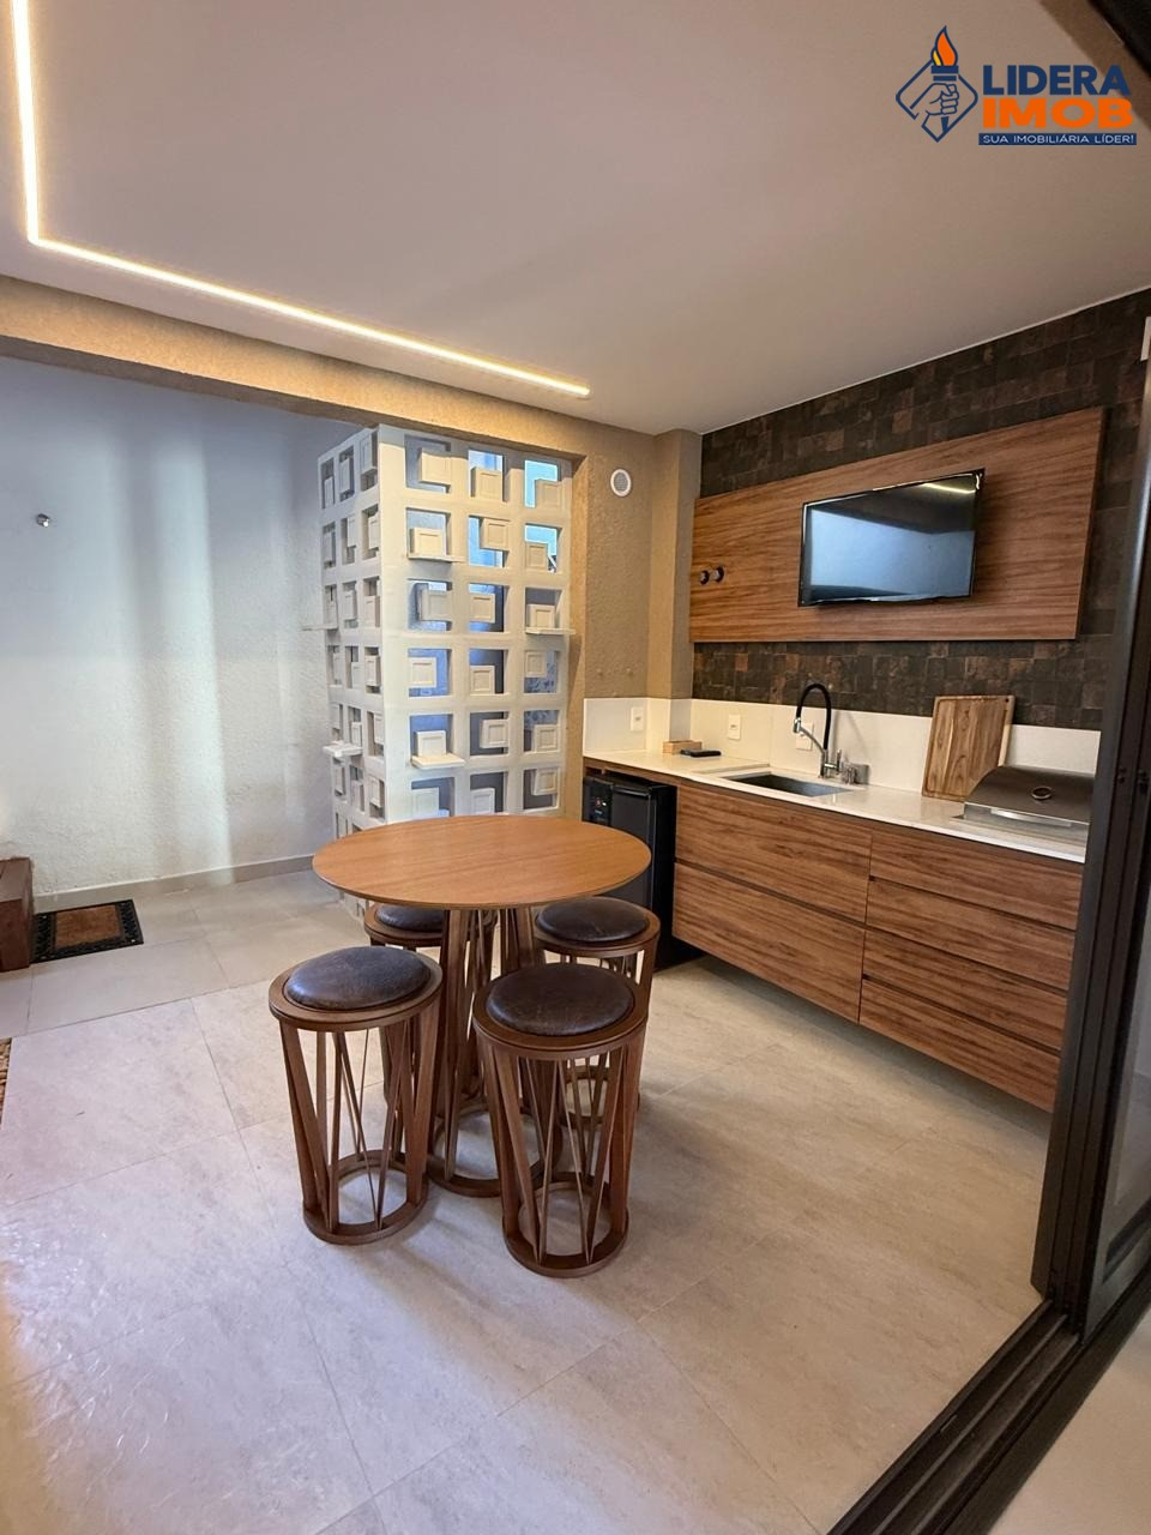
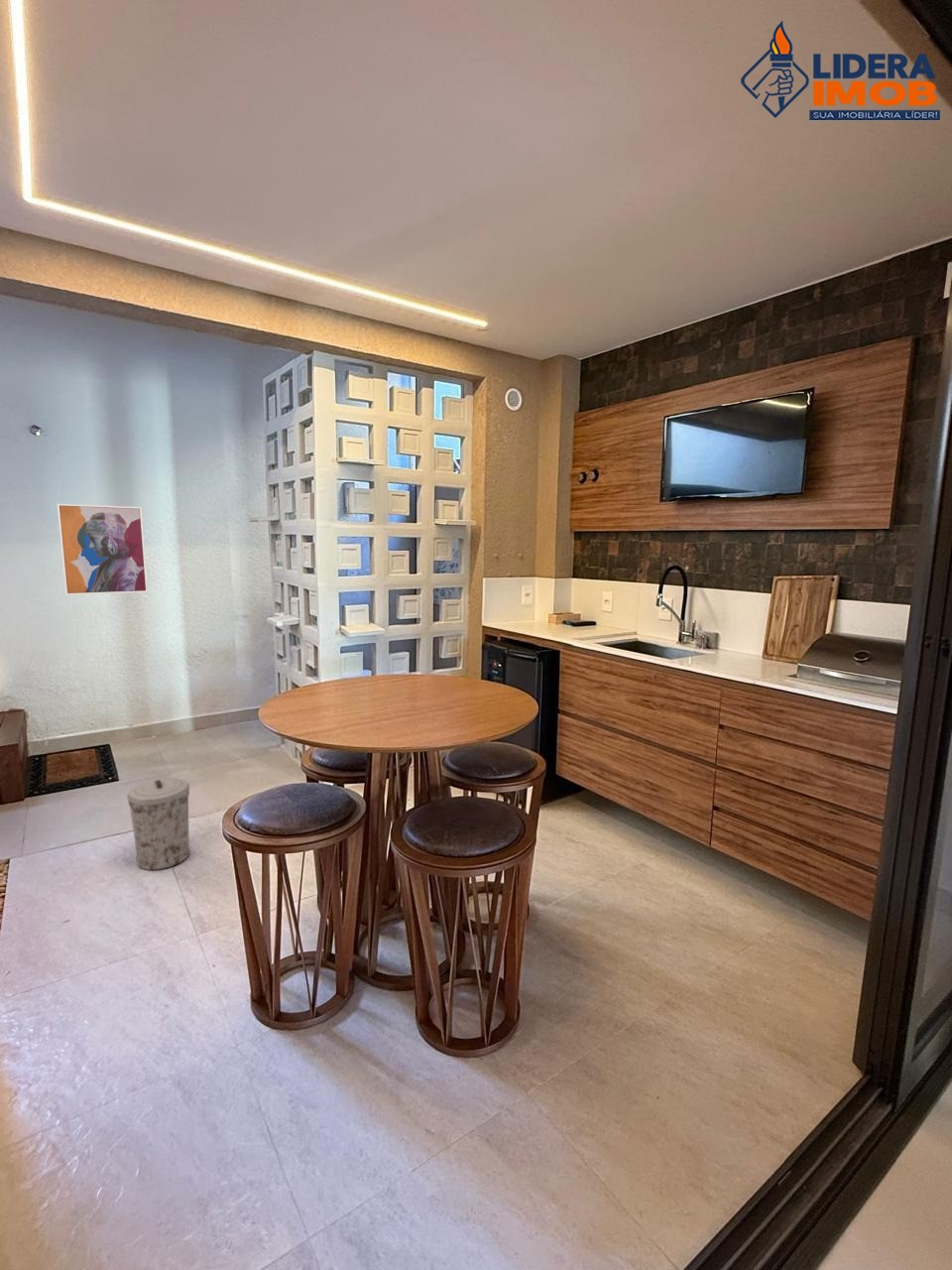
+ wall art [57,503,149,596]
+ trash can [126,777,191,871]
